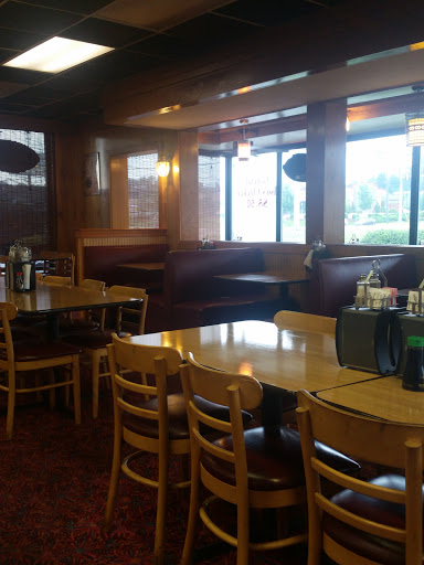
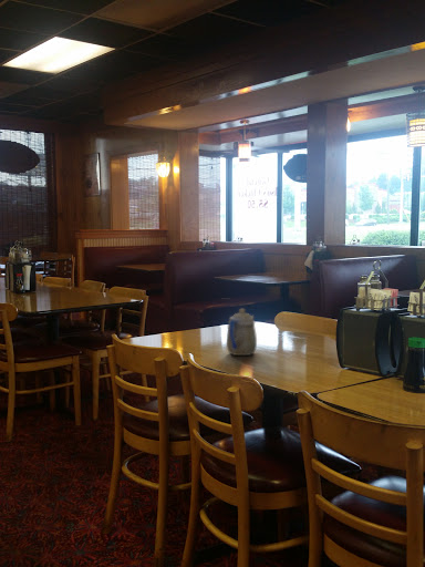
+ teapot [226,308,258,357]
